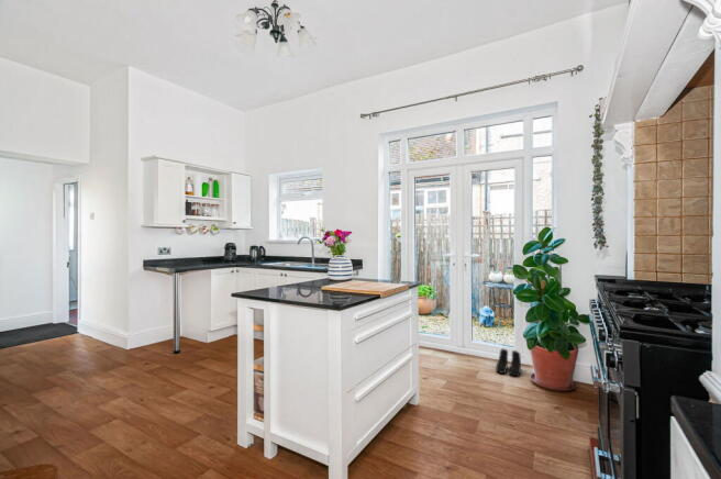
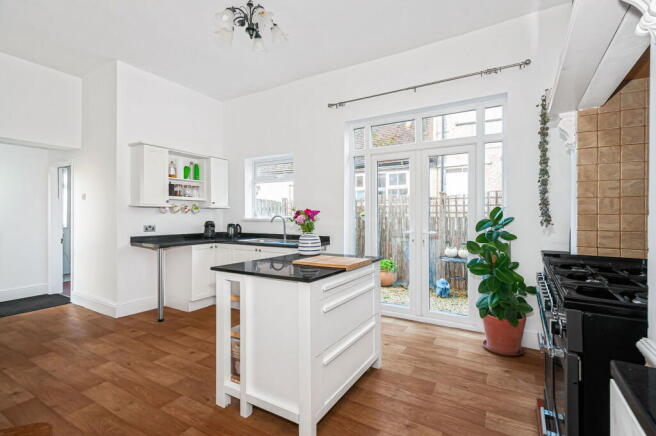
- boots [495,347,522,377]
